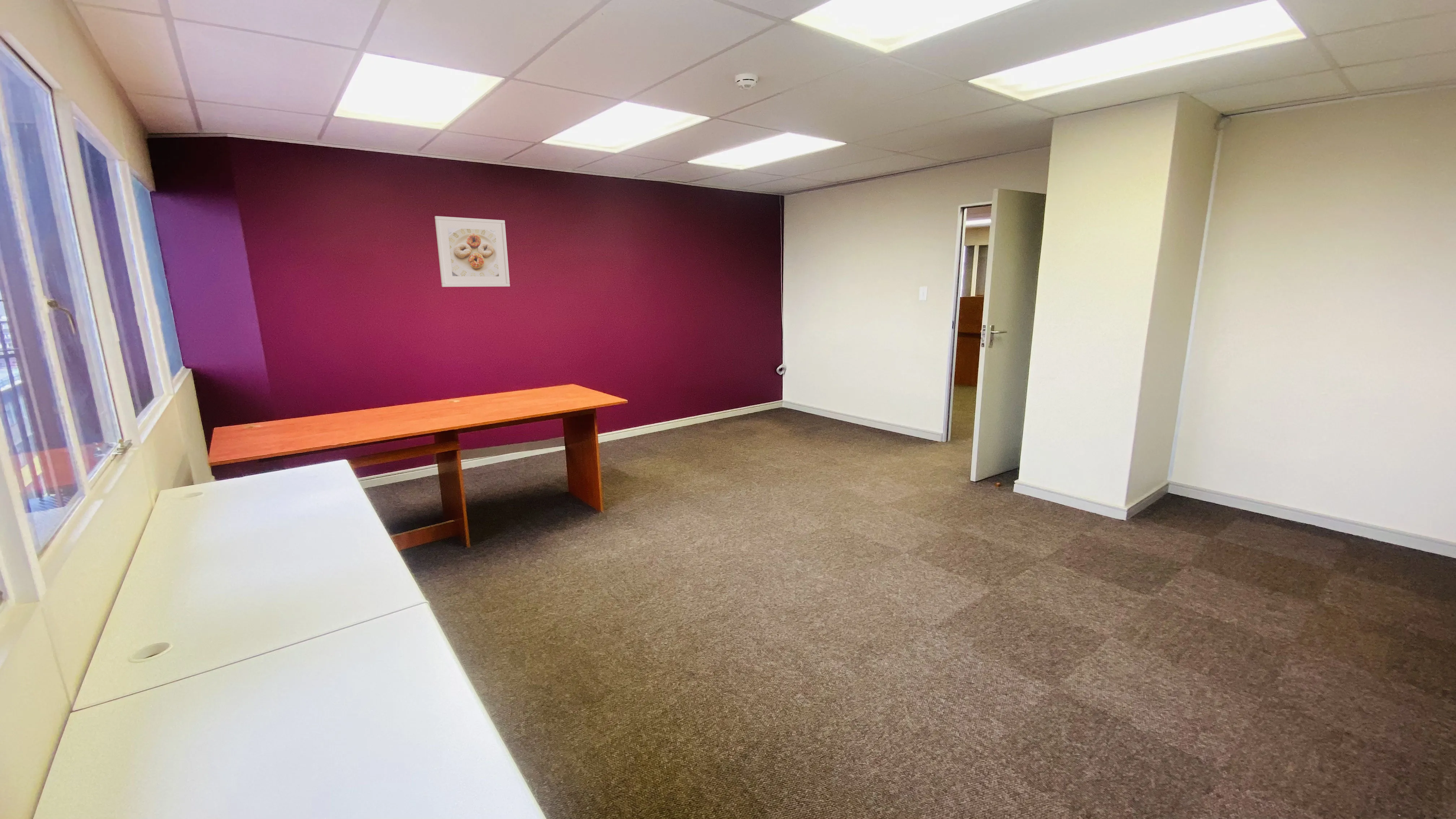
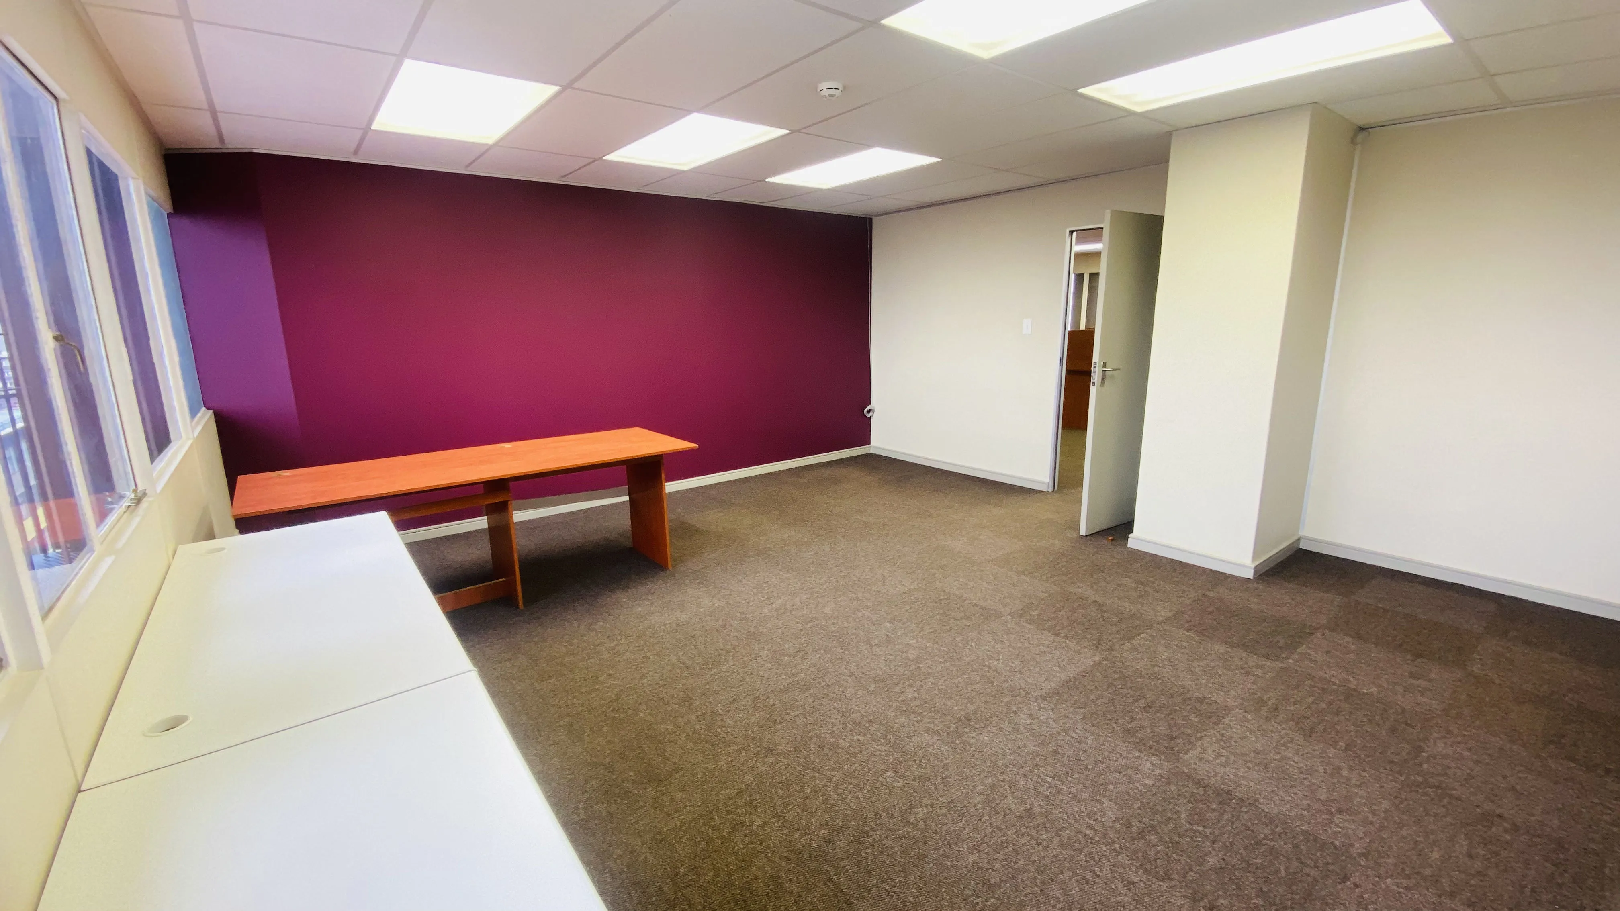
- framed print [434,216,510,287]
